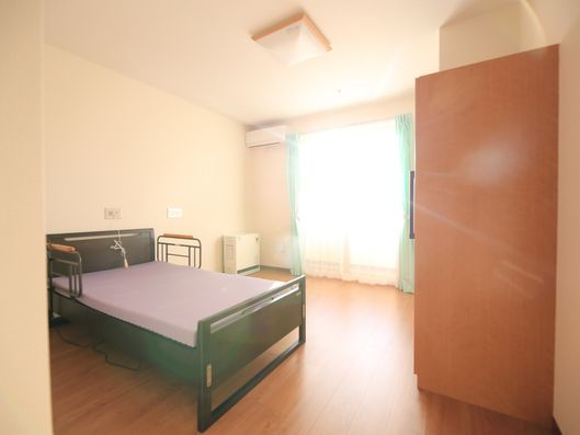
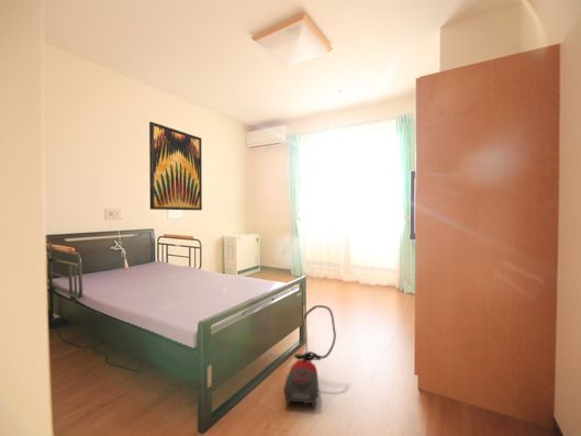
+ vacuum cleaner [282,304,337,407]
+ wall art [148,121,203,211]
